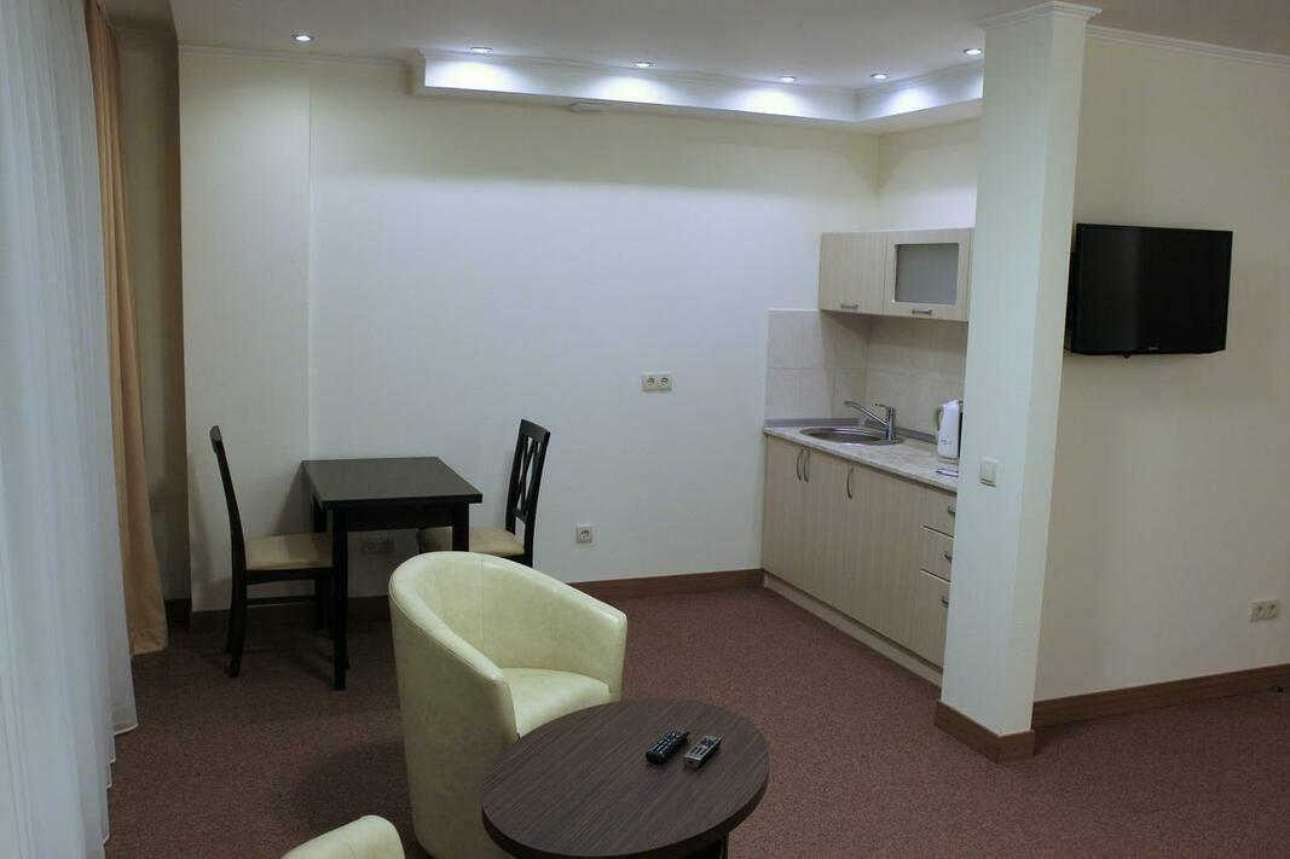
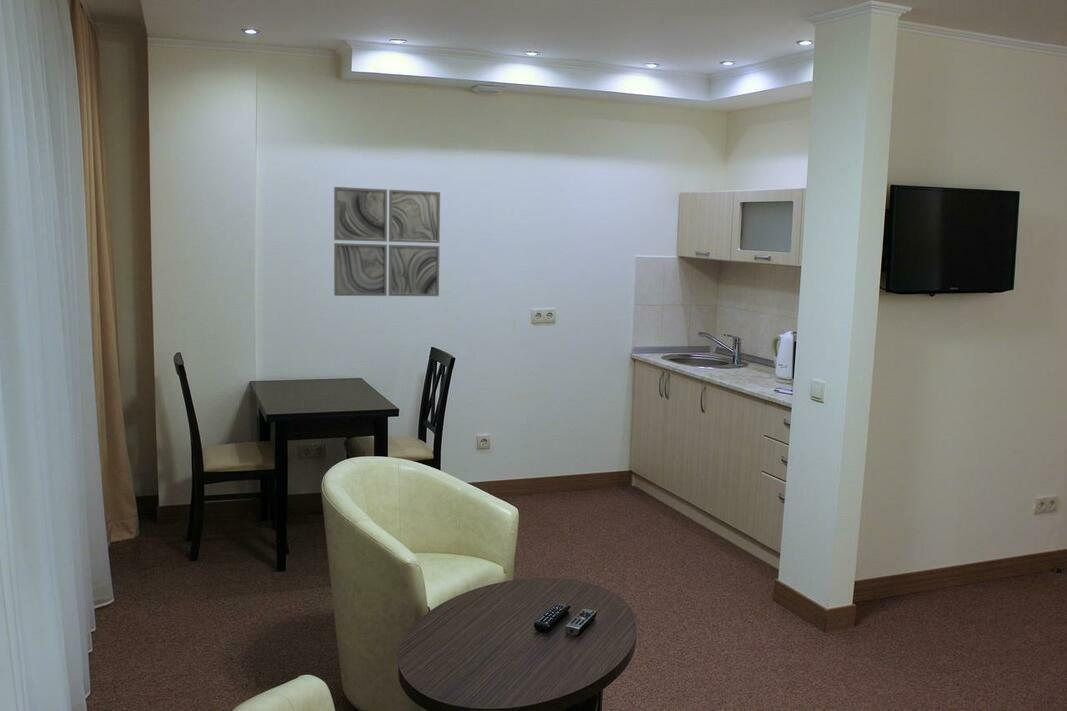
+ wall art [333,186,441,297]
